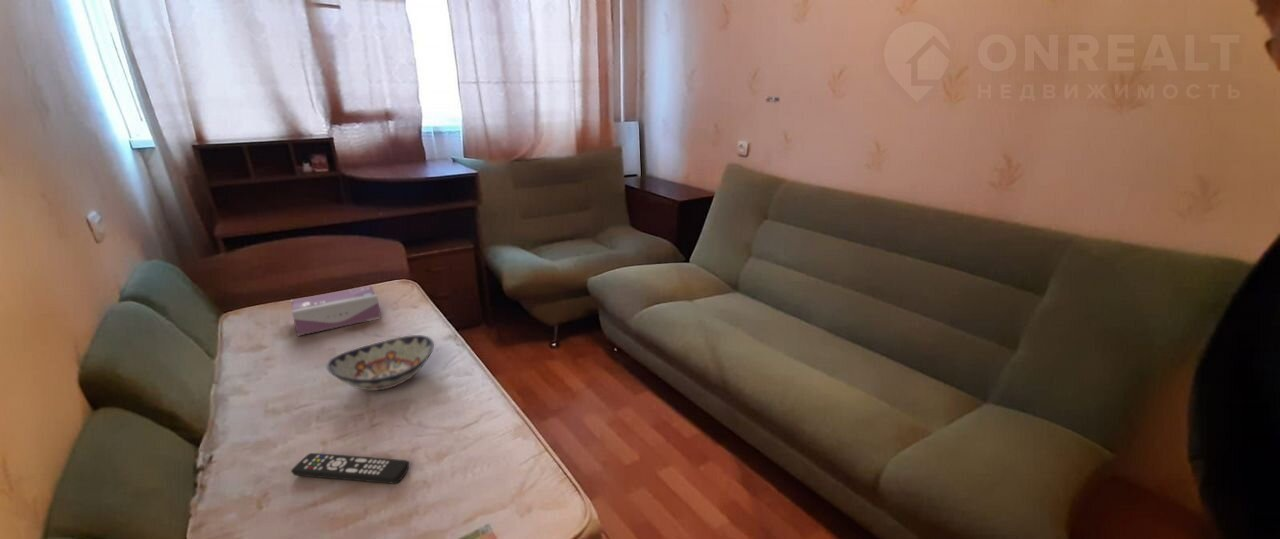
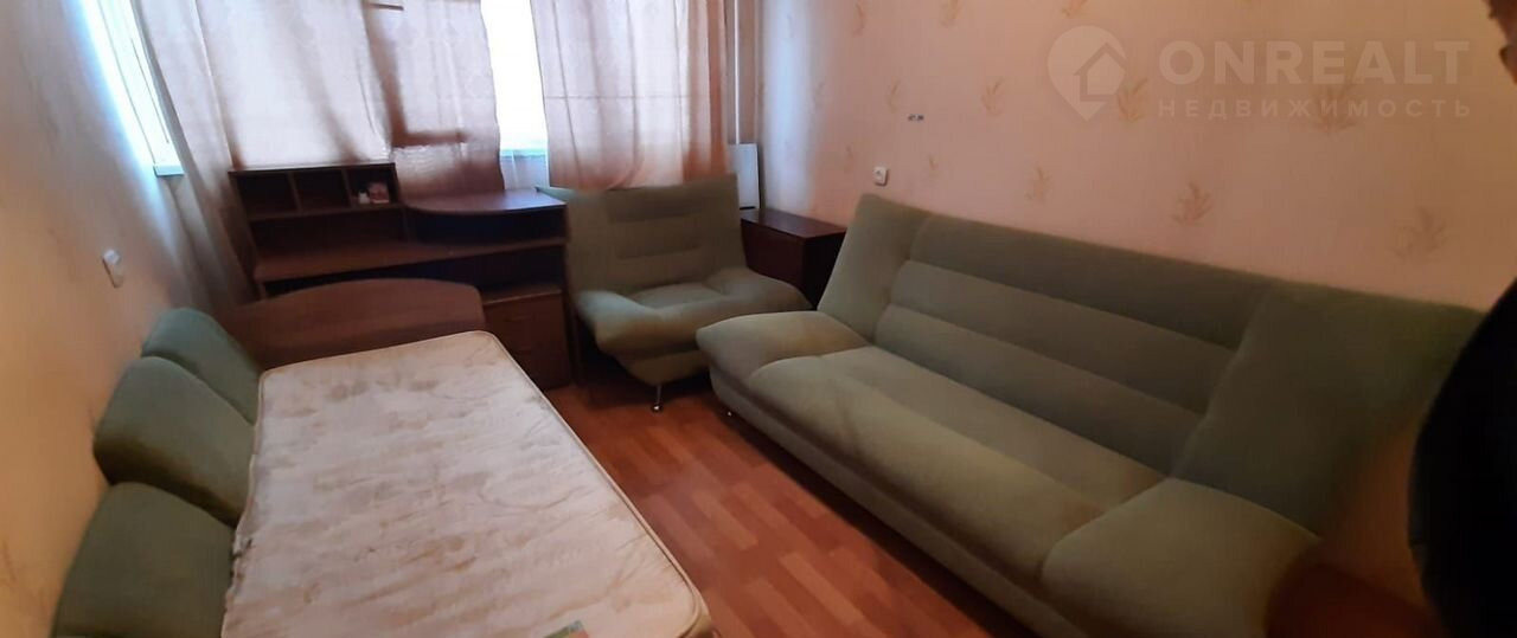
- decorative bowl [325,334,435,391]
- tissue box [290,285,382,337]
- remote control [290,452,410,485]
